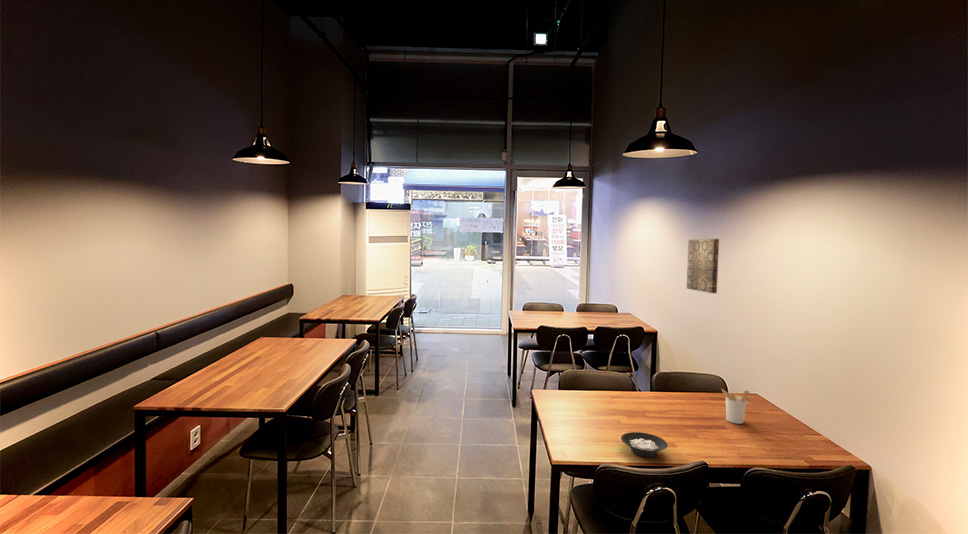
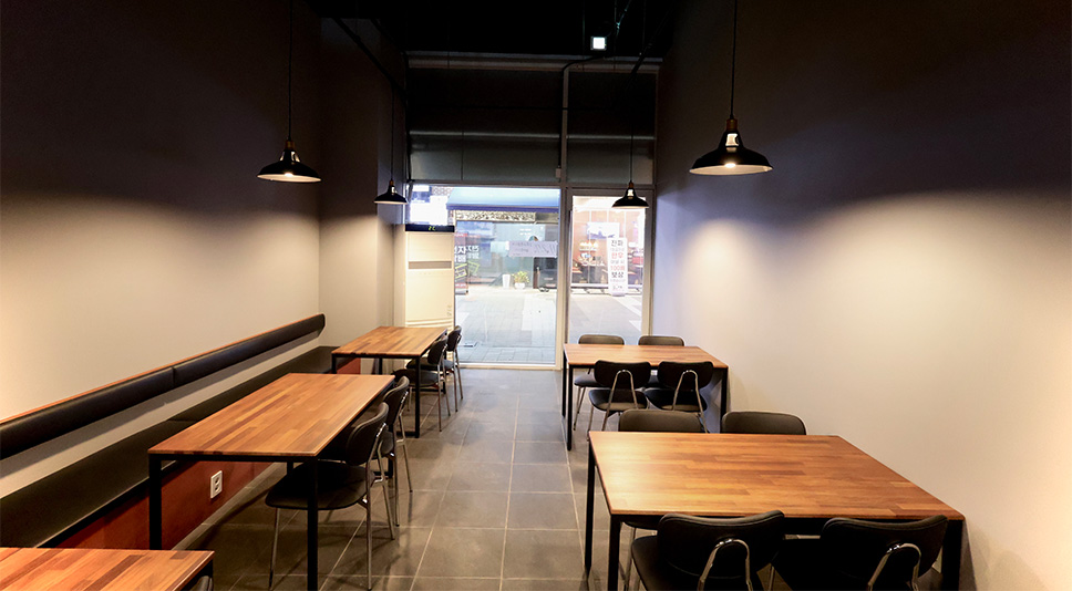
- cereal bowl [620,431,669,458]
- wall art [686,238,720,294]
- utensil holder [721,388,750,425]
